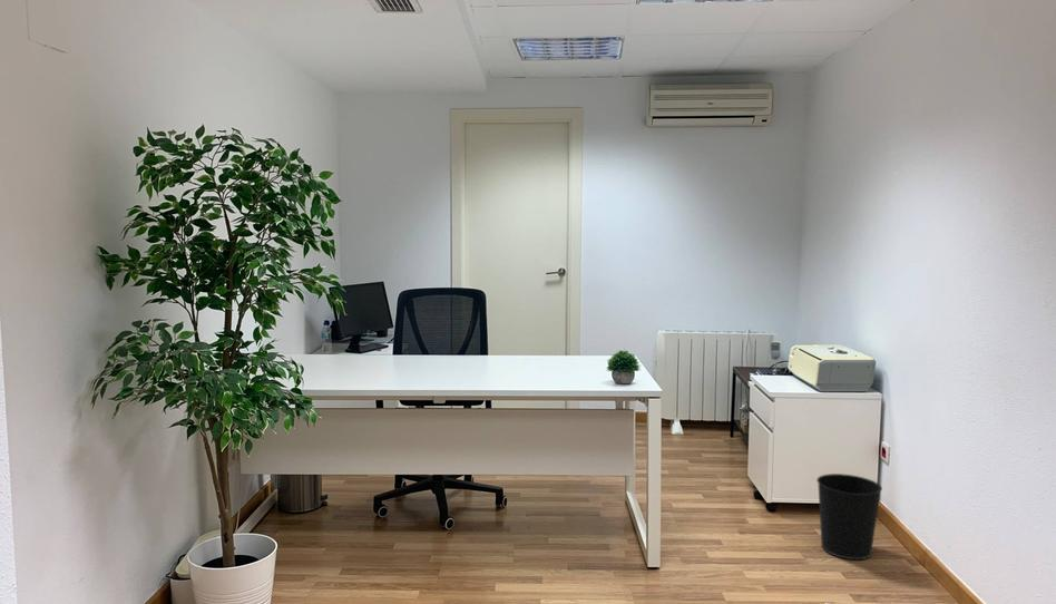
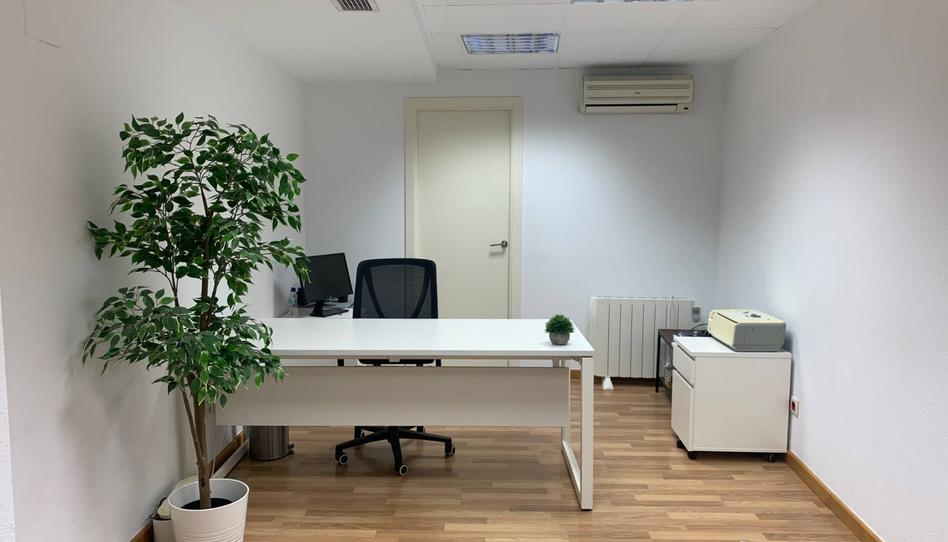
- wastebasket [815,473,883,561]
